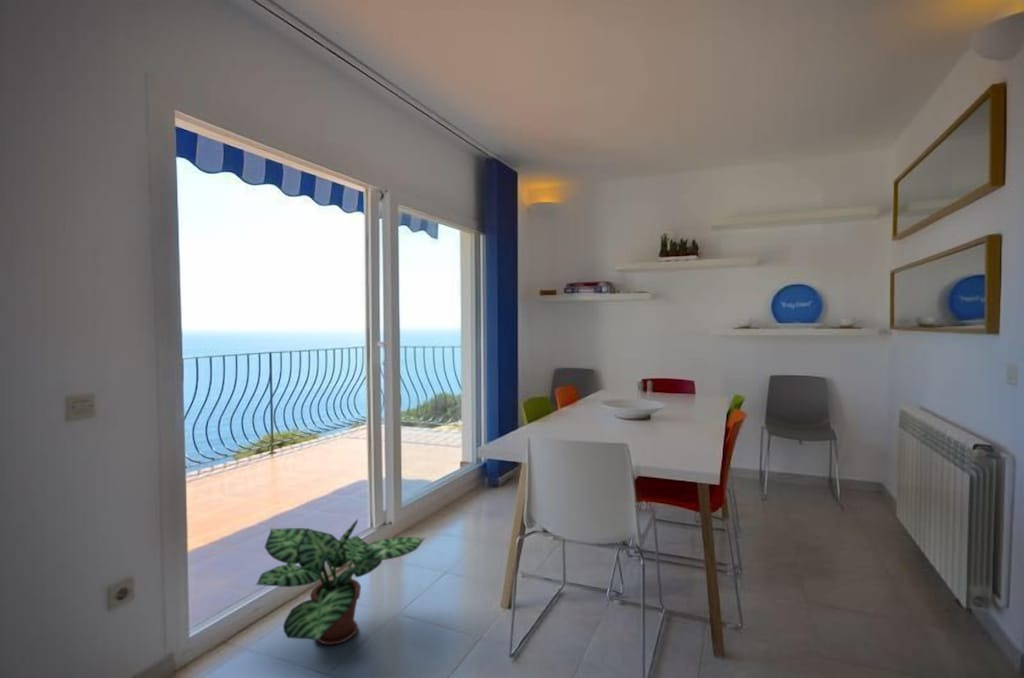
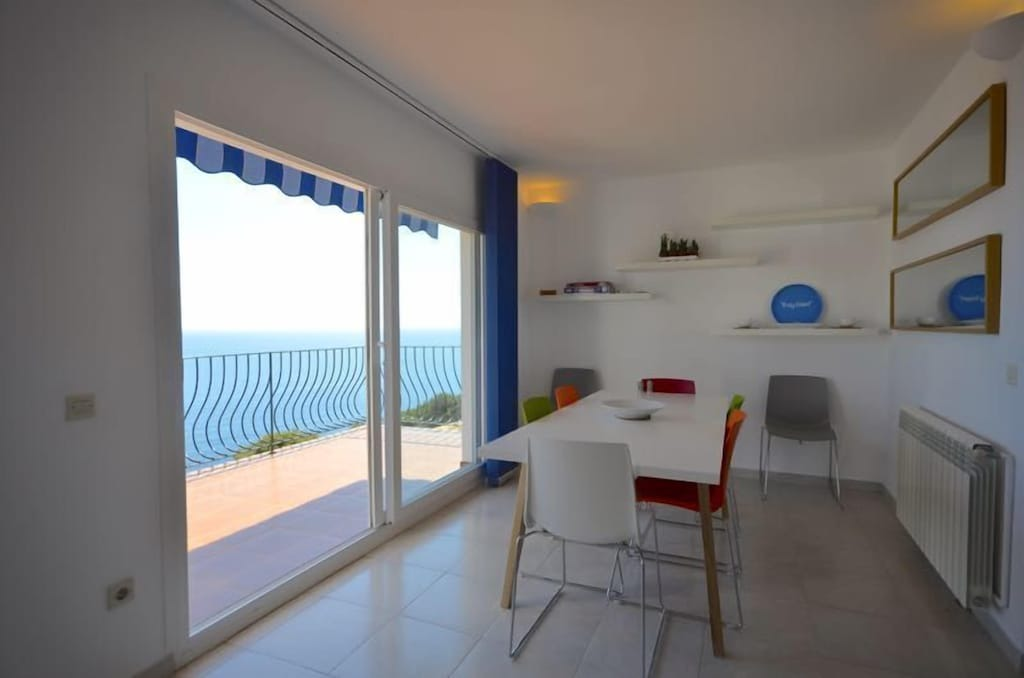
- potted plant [255,518,426,646]
